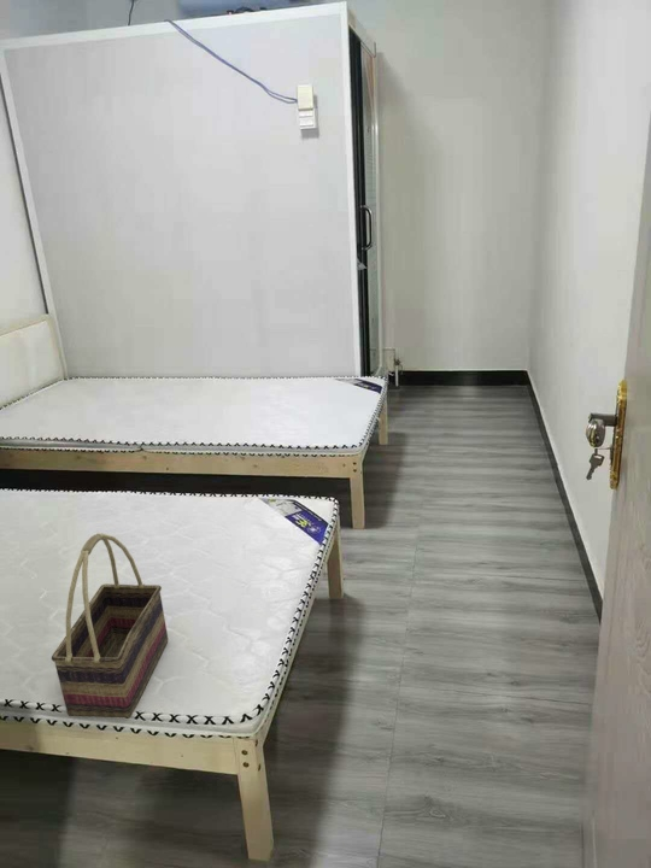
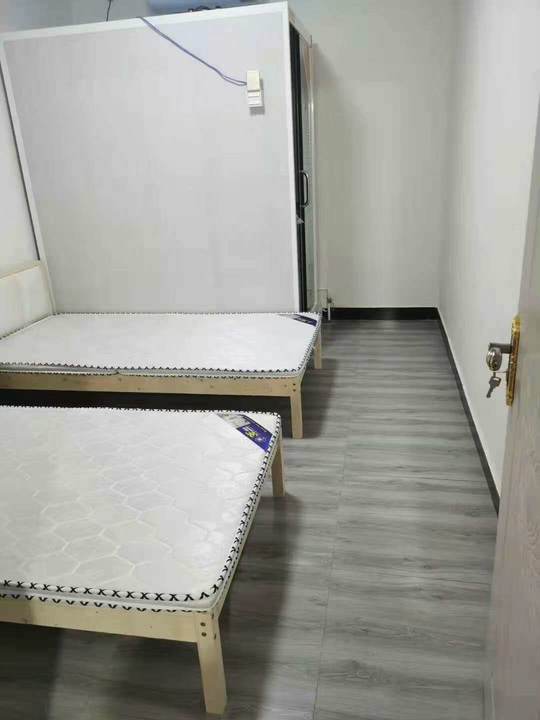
- woven basket [51,533,169,719]
